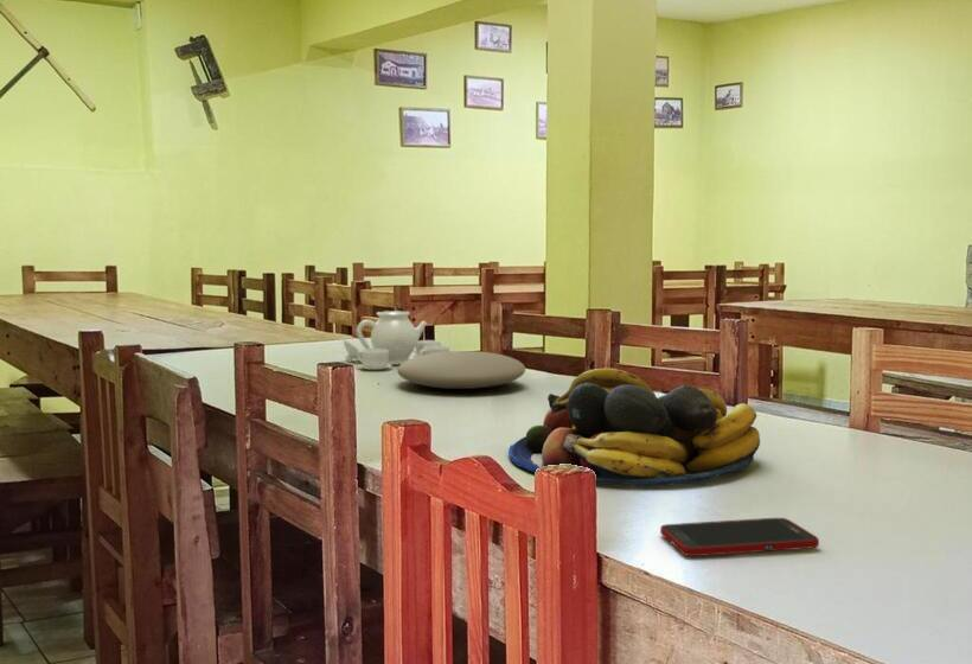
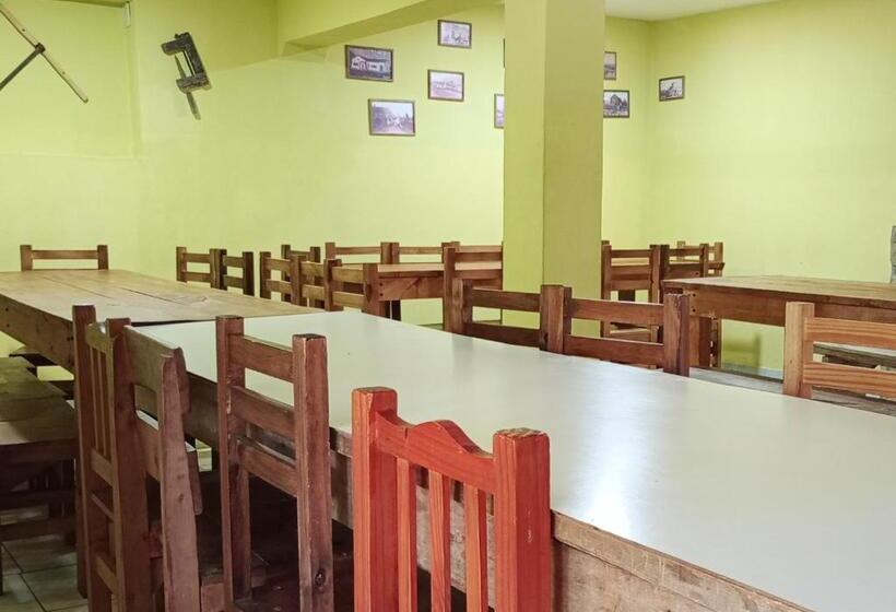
- fruit bowl [507,368,761,487]
- cell phone [659,517,820,557]
- teapot [343,309,450,371]
- plate [396,344,526,390]
